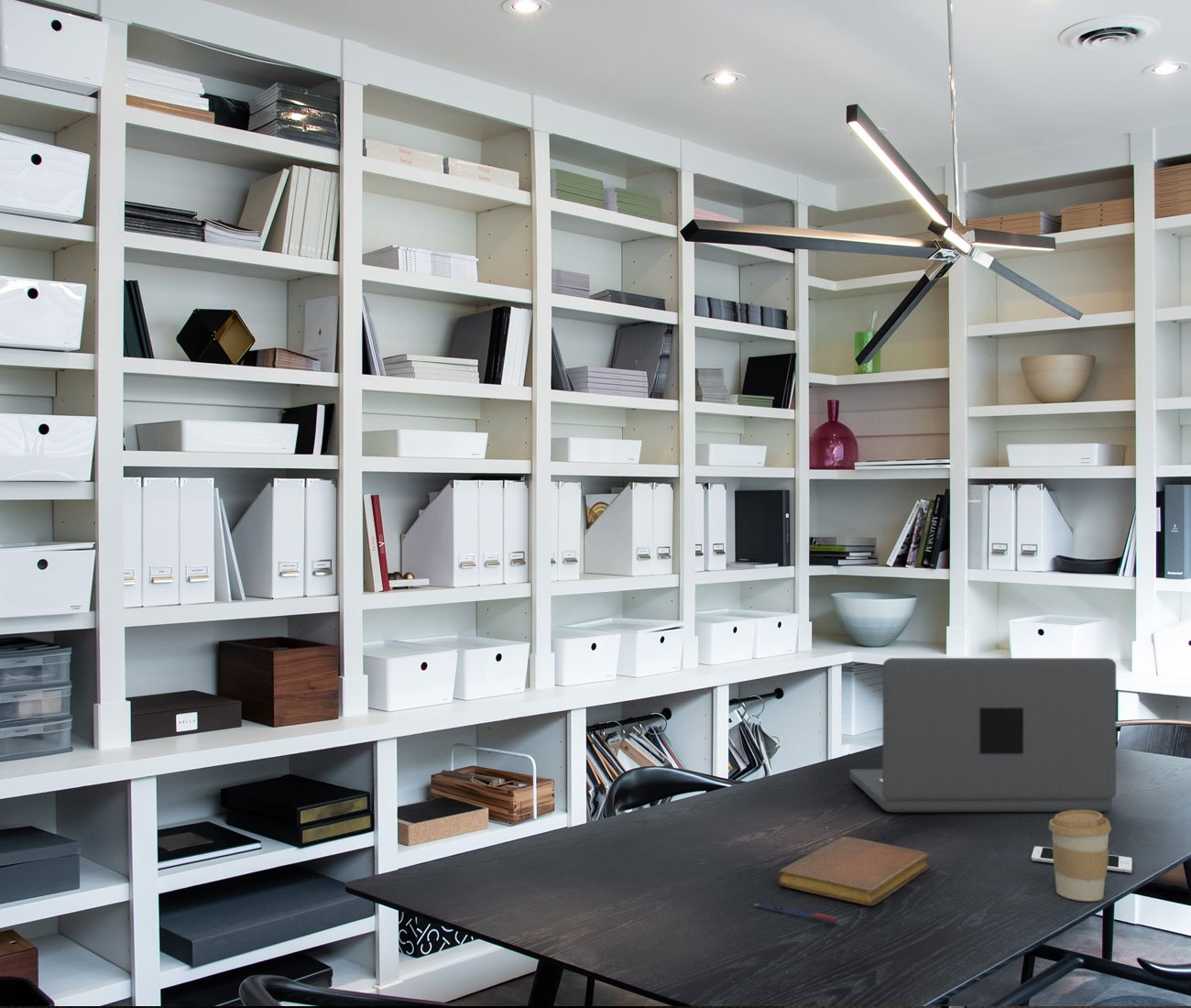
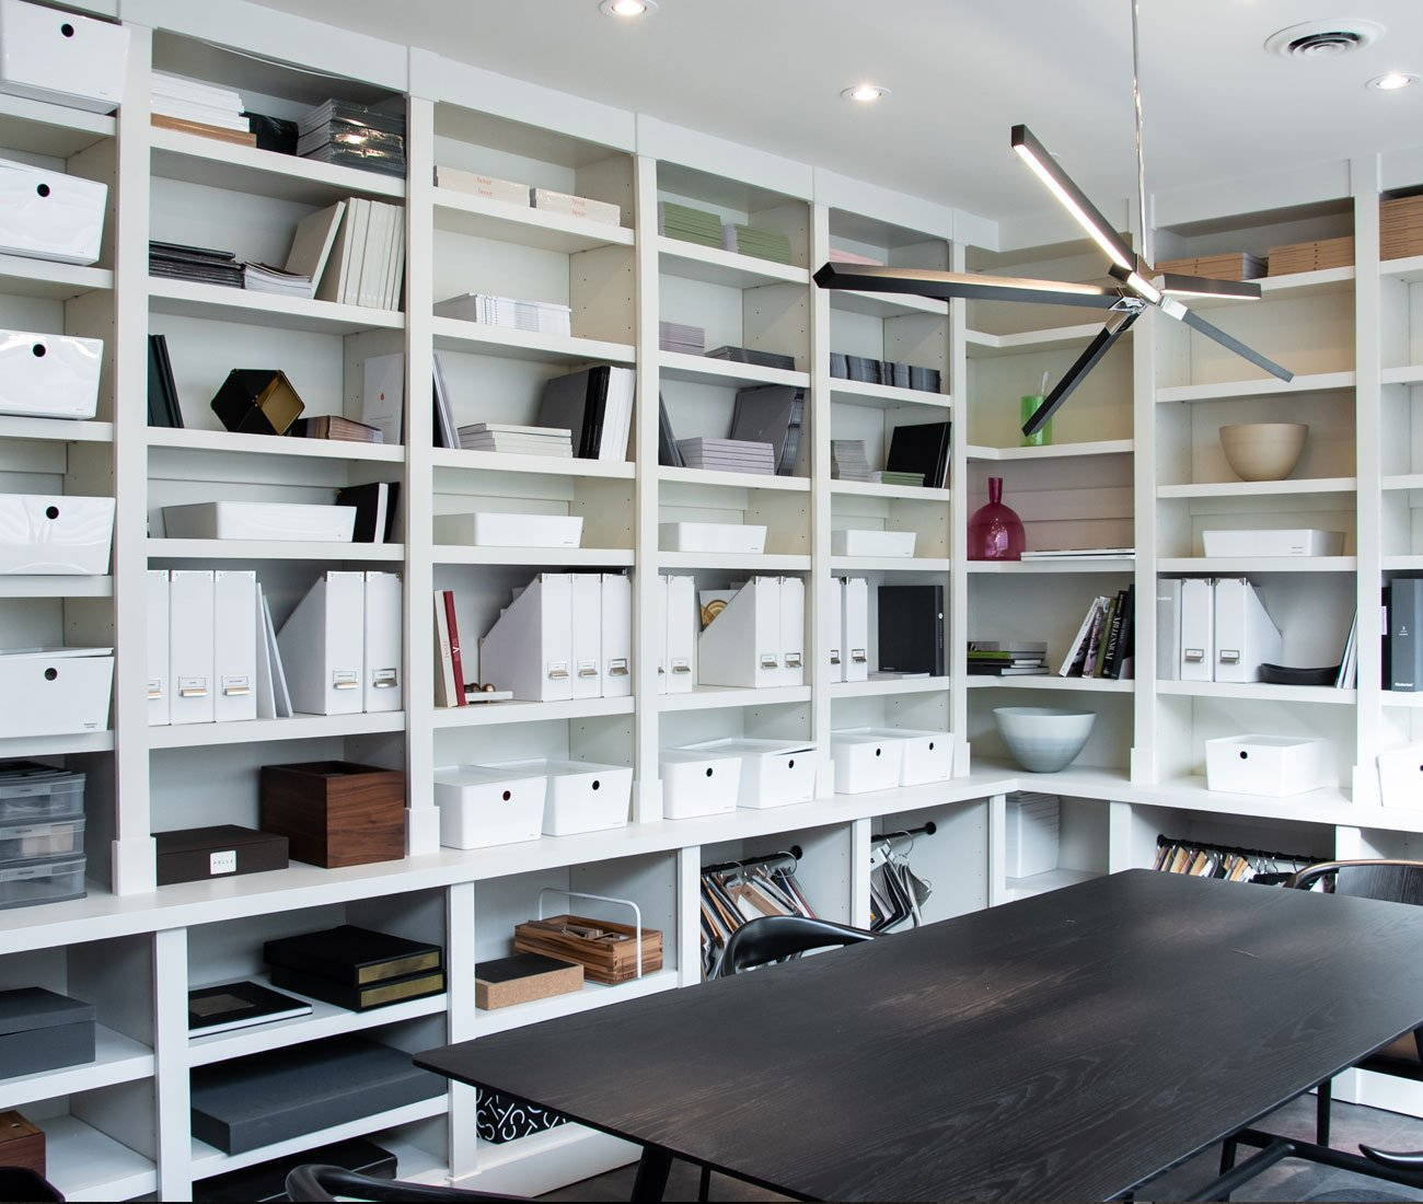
- coffee cup [1048,810,1112,902]
- laptop [849,657,1117,813]
- notebook [776,836,931,907]
- pen [753,903,839,923]
- cell phone [1031,846,1133,873]
